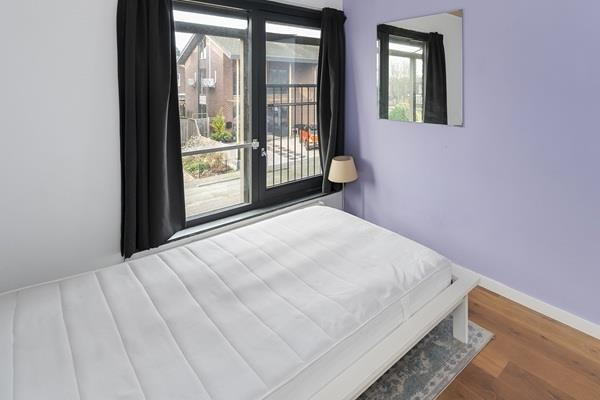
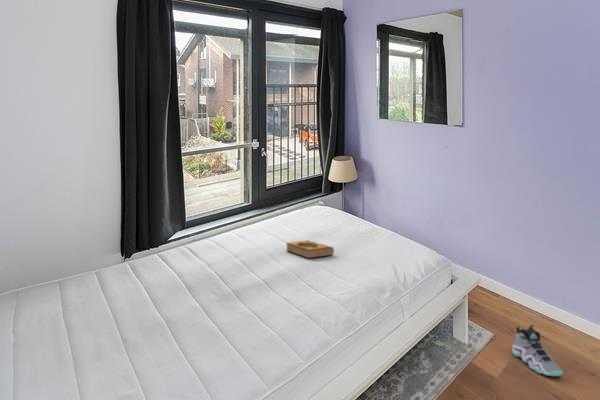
+ hardback book [285,239,335,259]
+ sneaker [511,324,564,377]
